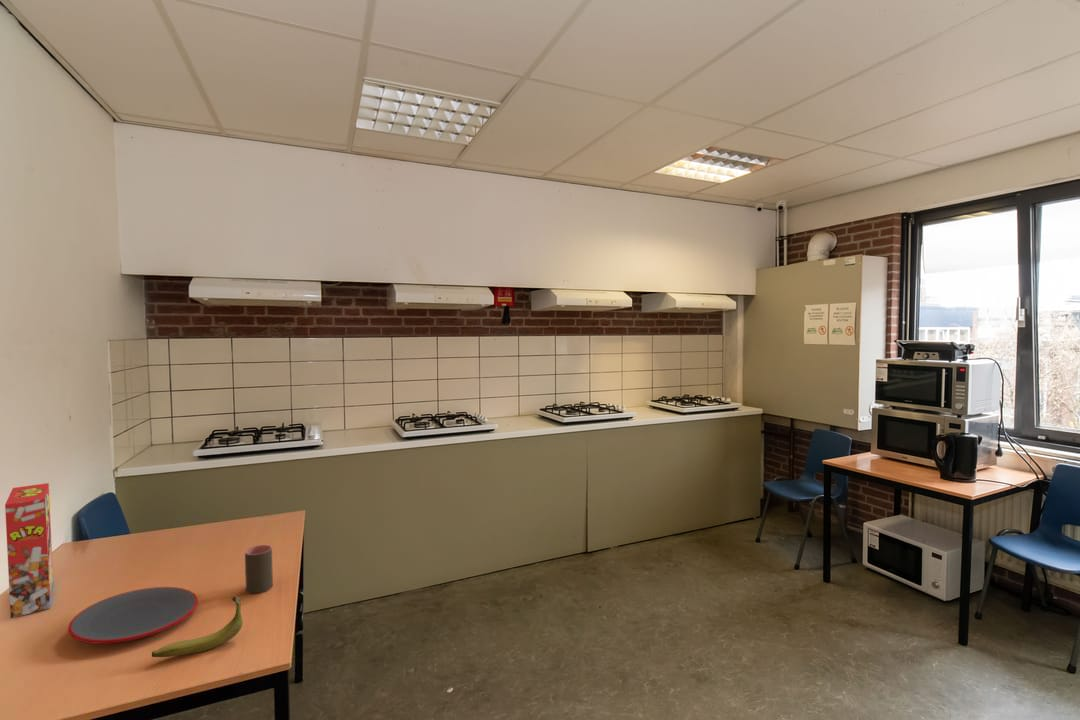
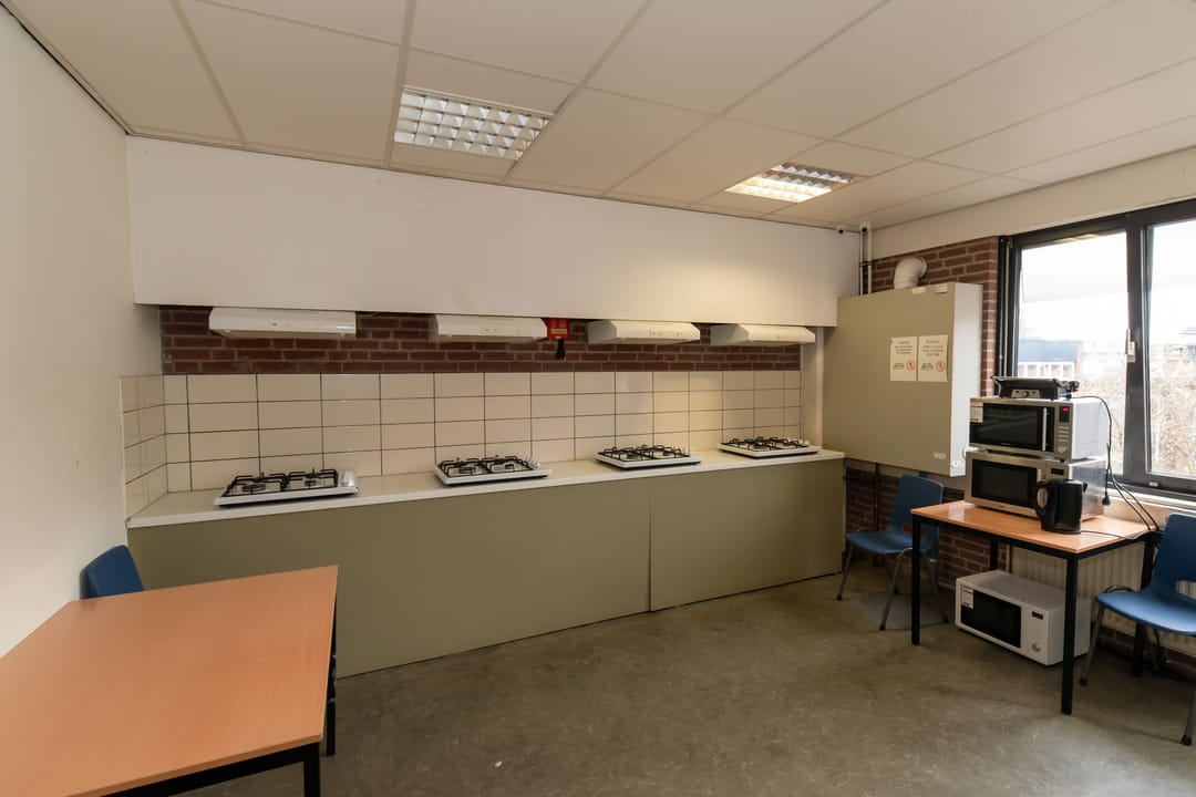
- cup [244,544,274,594]
- banana [151,595,244,658]
- plate [67,586,199,645]
- cereal box [4,482,54,619]
